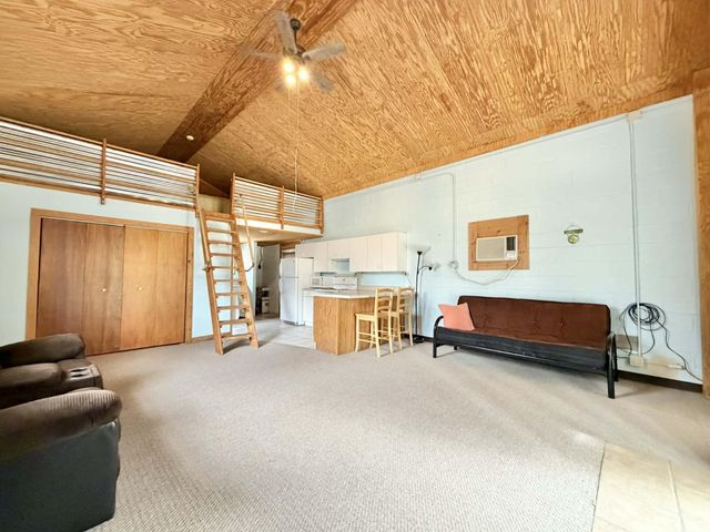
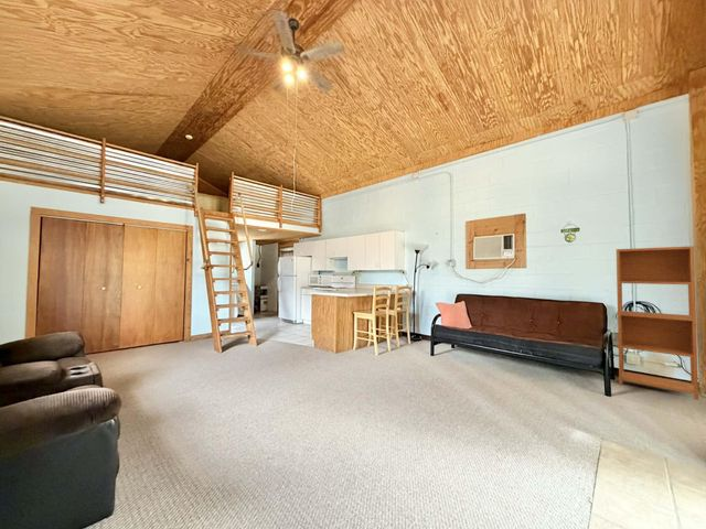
+ bookcase [616,245,699,401]
